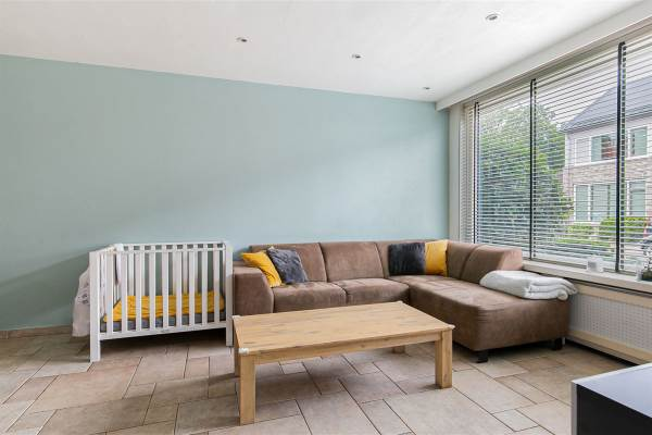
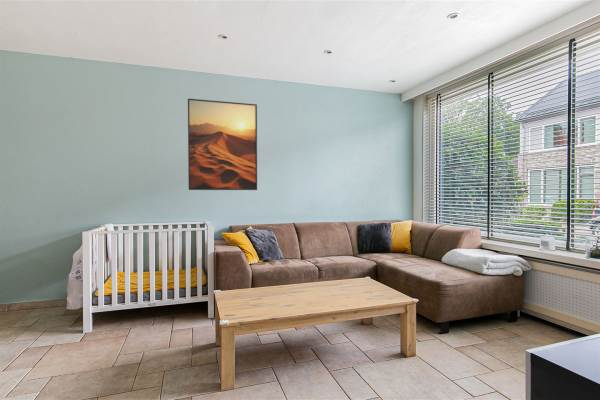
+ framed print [187,98,258,191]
